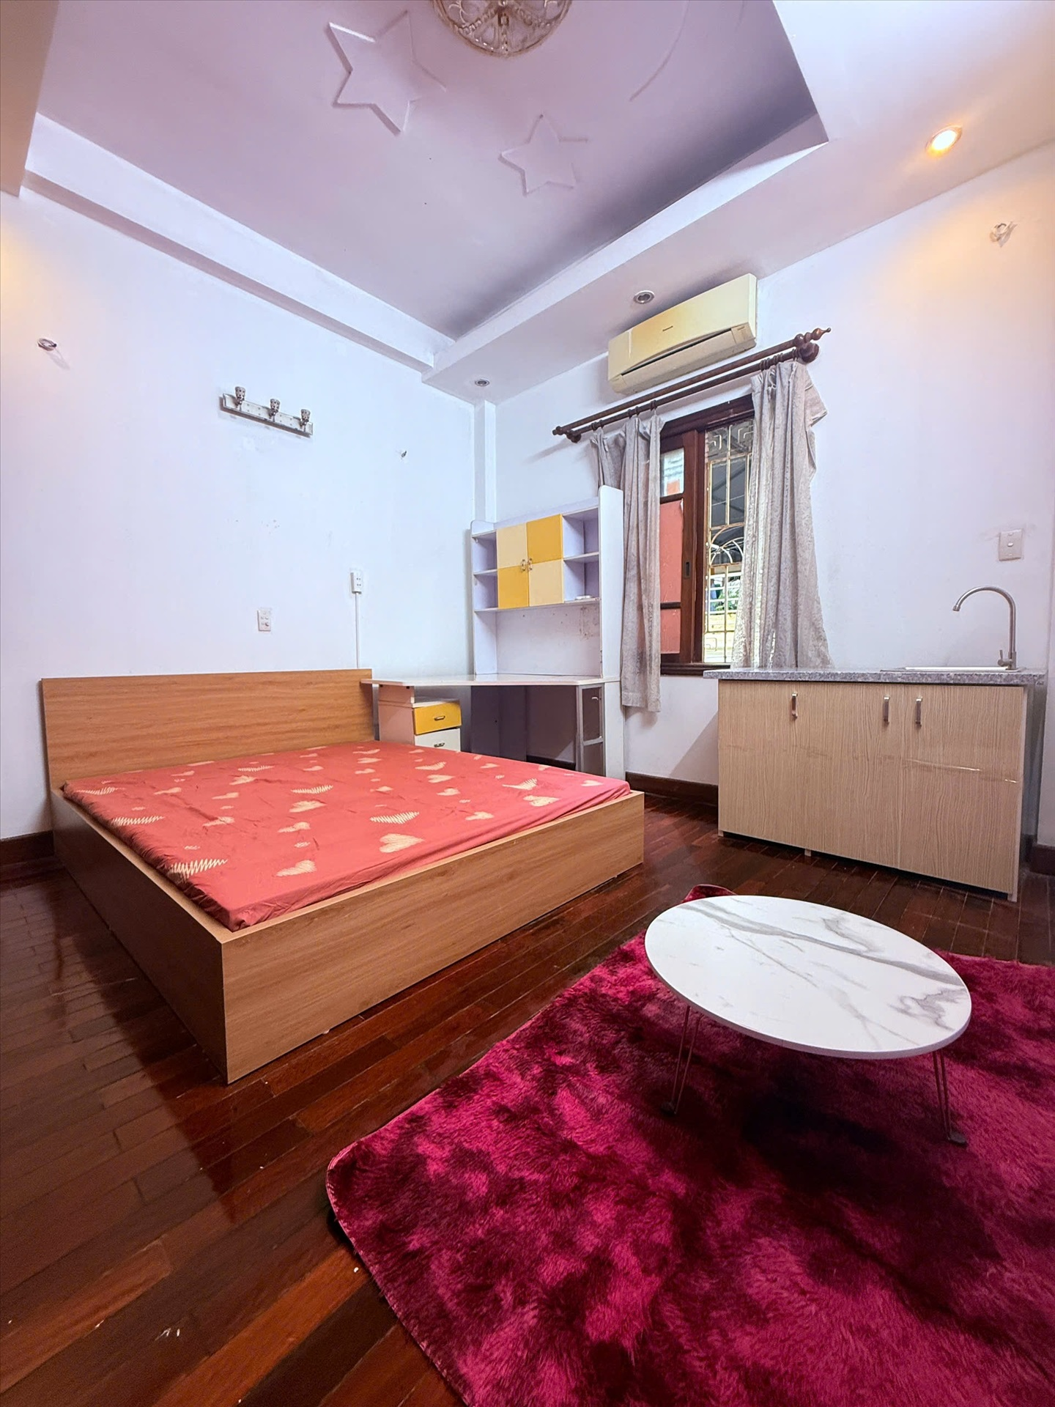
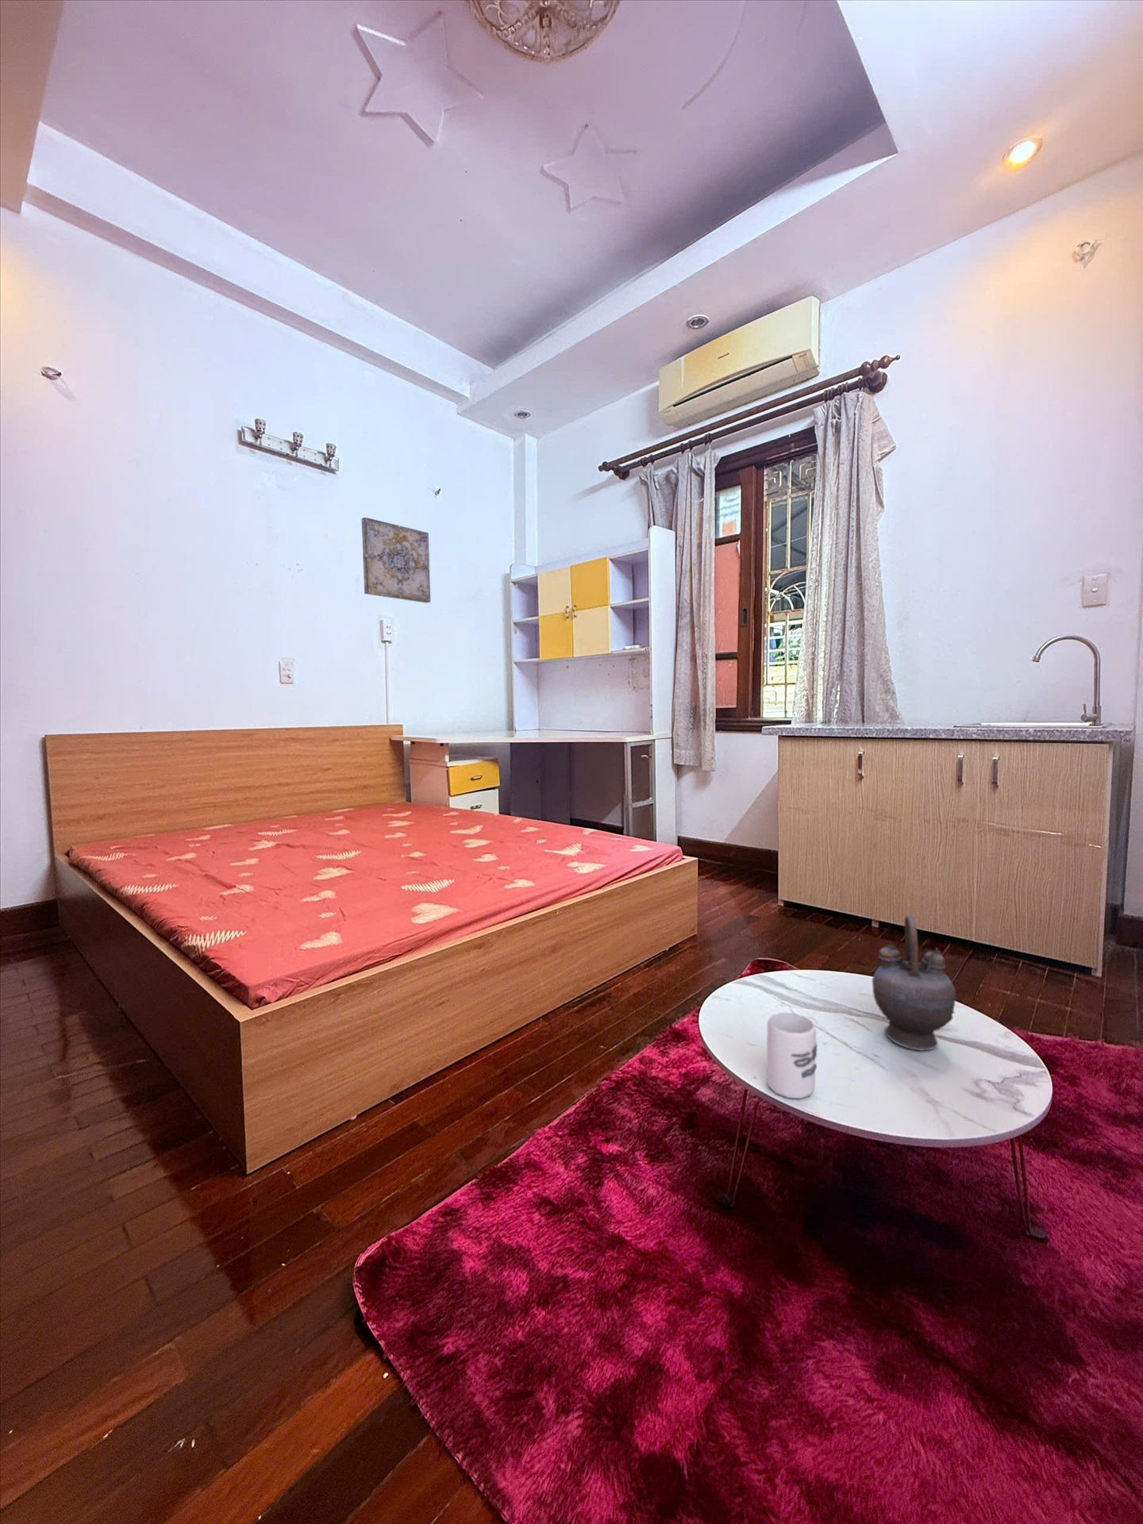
+ cup [766,1012,818,1099]
+ teapot [872,913,957,1051]
+ wall art [360,516,431,604]
